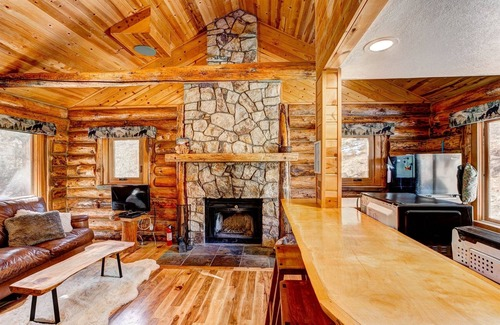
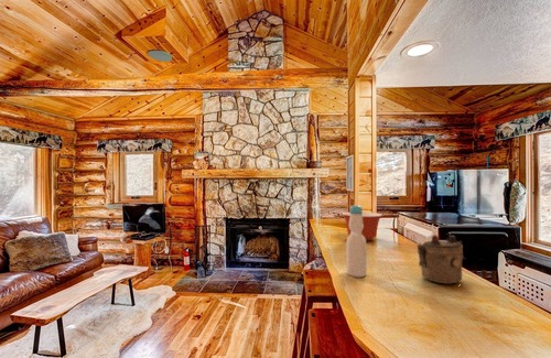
+ bottle [345,204,368,279]
+ mixing bowl [341,211,383,241]
+ teapot [415,234,466,285]
